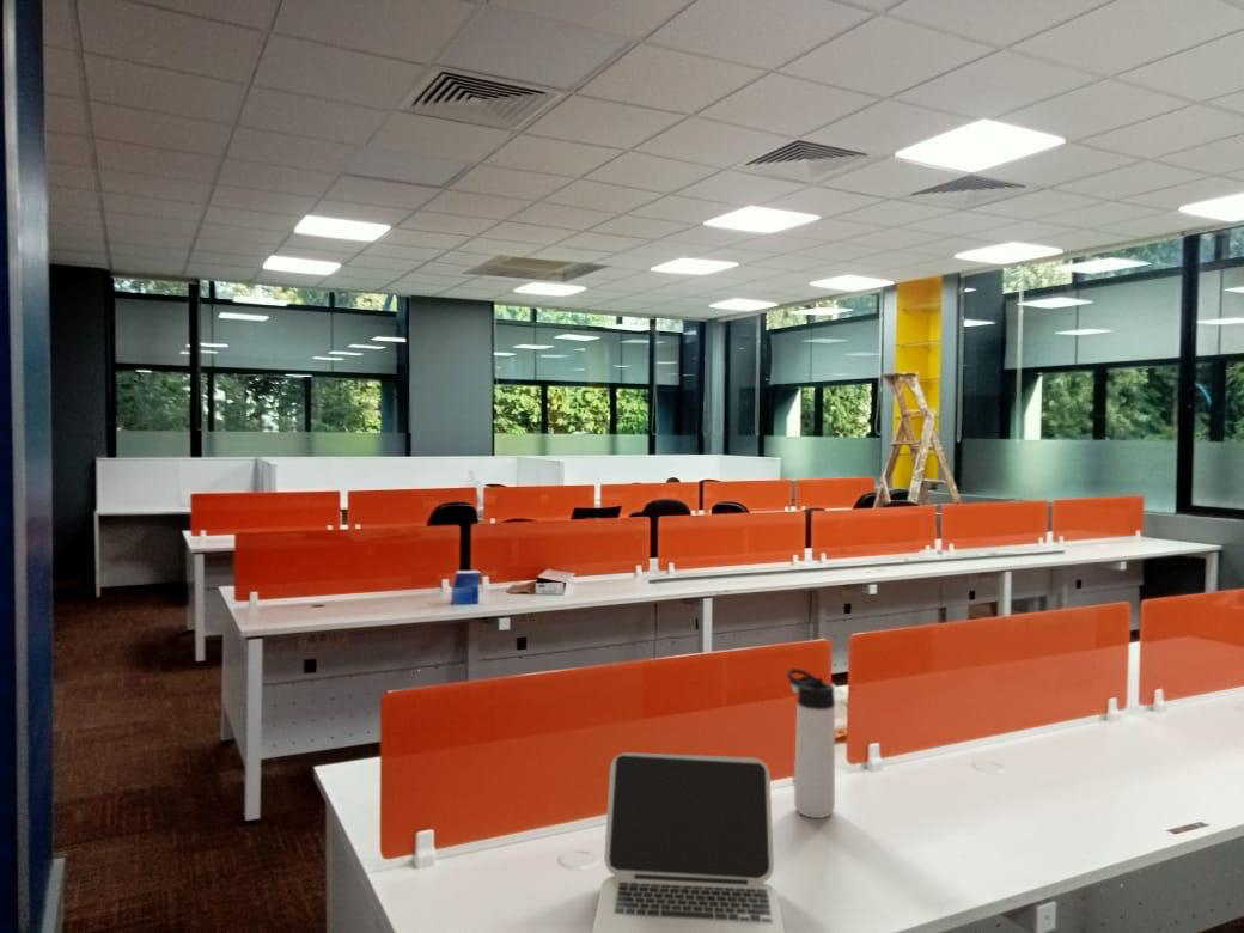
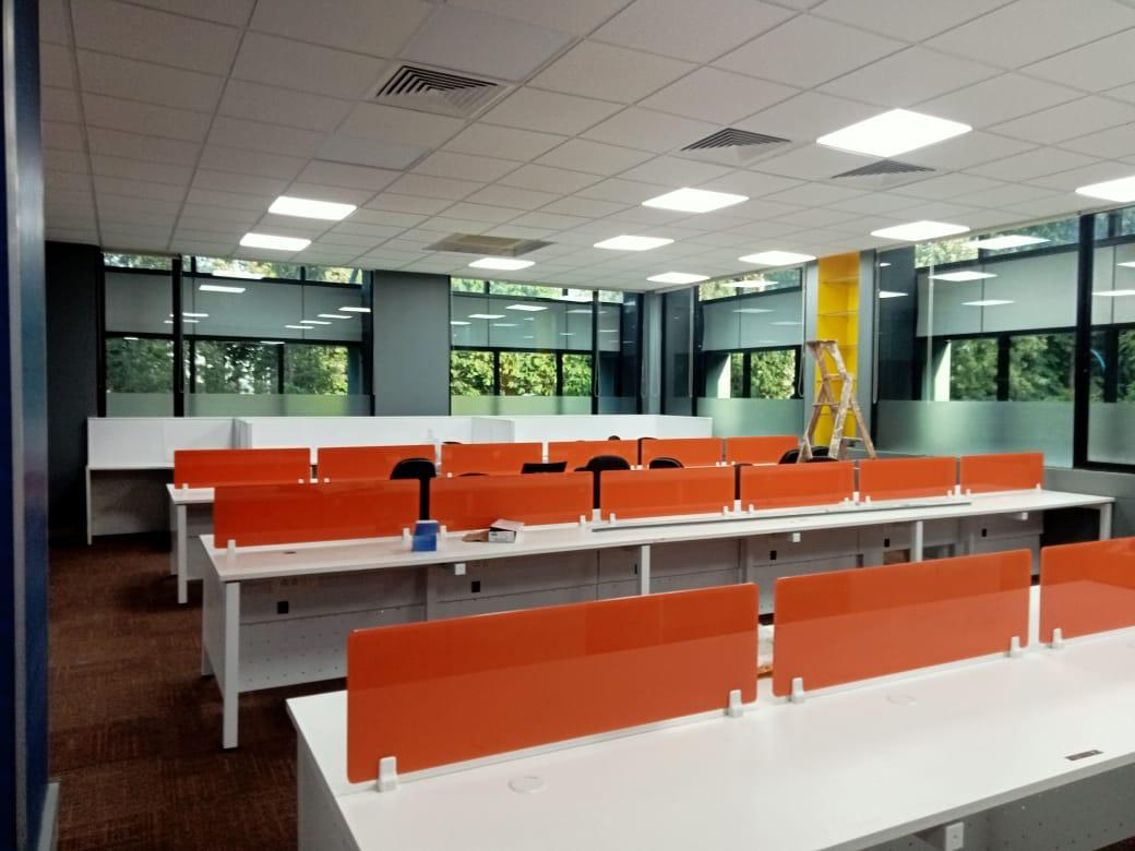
- thermos bottle [786,667,836,819]
- laptop [591,751,786,933]
